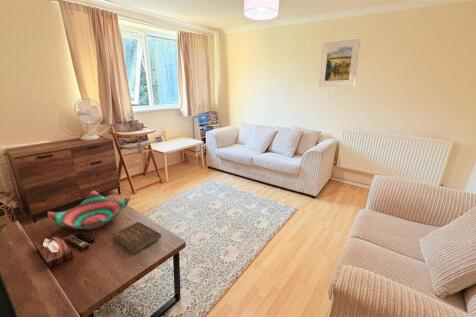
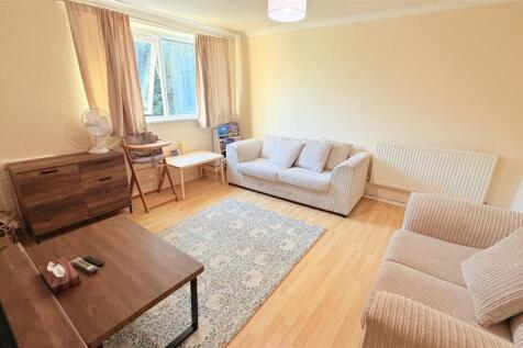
- decorative bowl [47,190,131,231]
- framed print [318,38,361,88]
- book [111,221,162,255]
